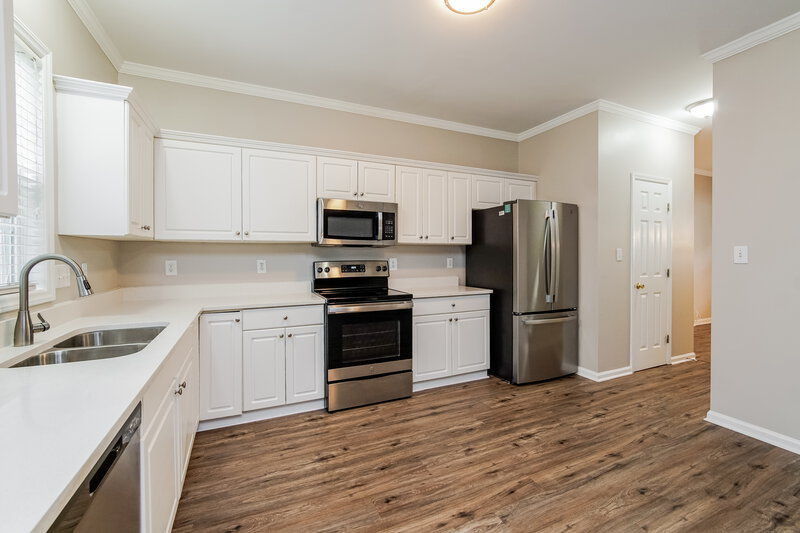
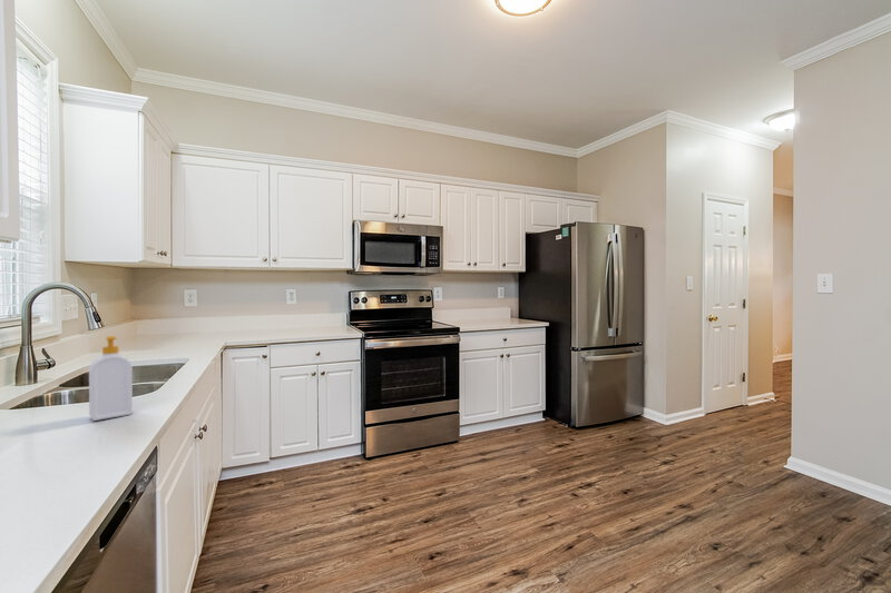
+ soap bottle [88,335,134,422]
